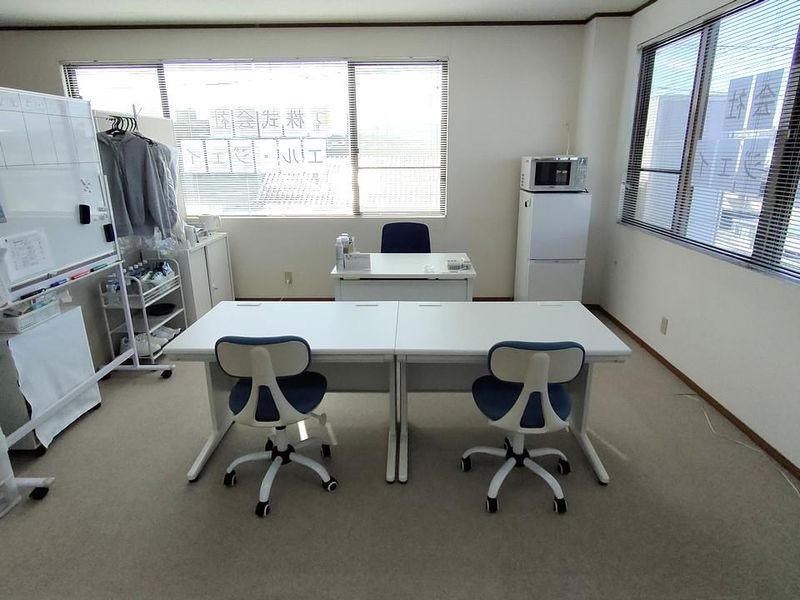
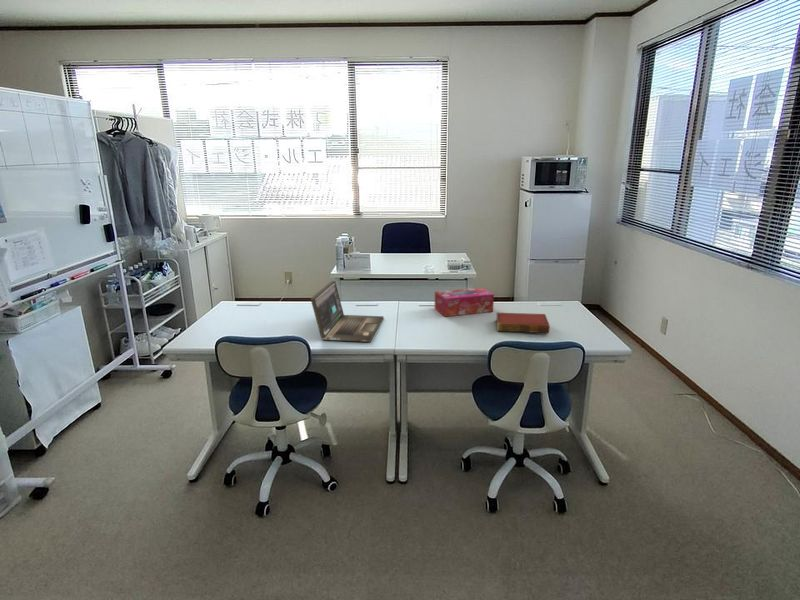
+ tissue box [434,287,495,317]
+ laptop [310,280,385,343]
+ book [495,312,551,335]
